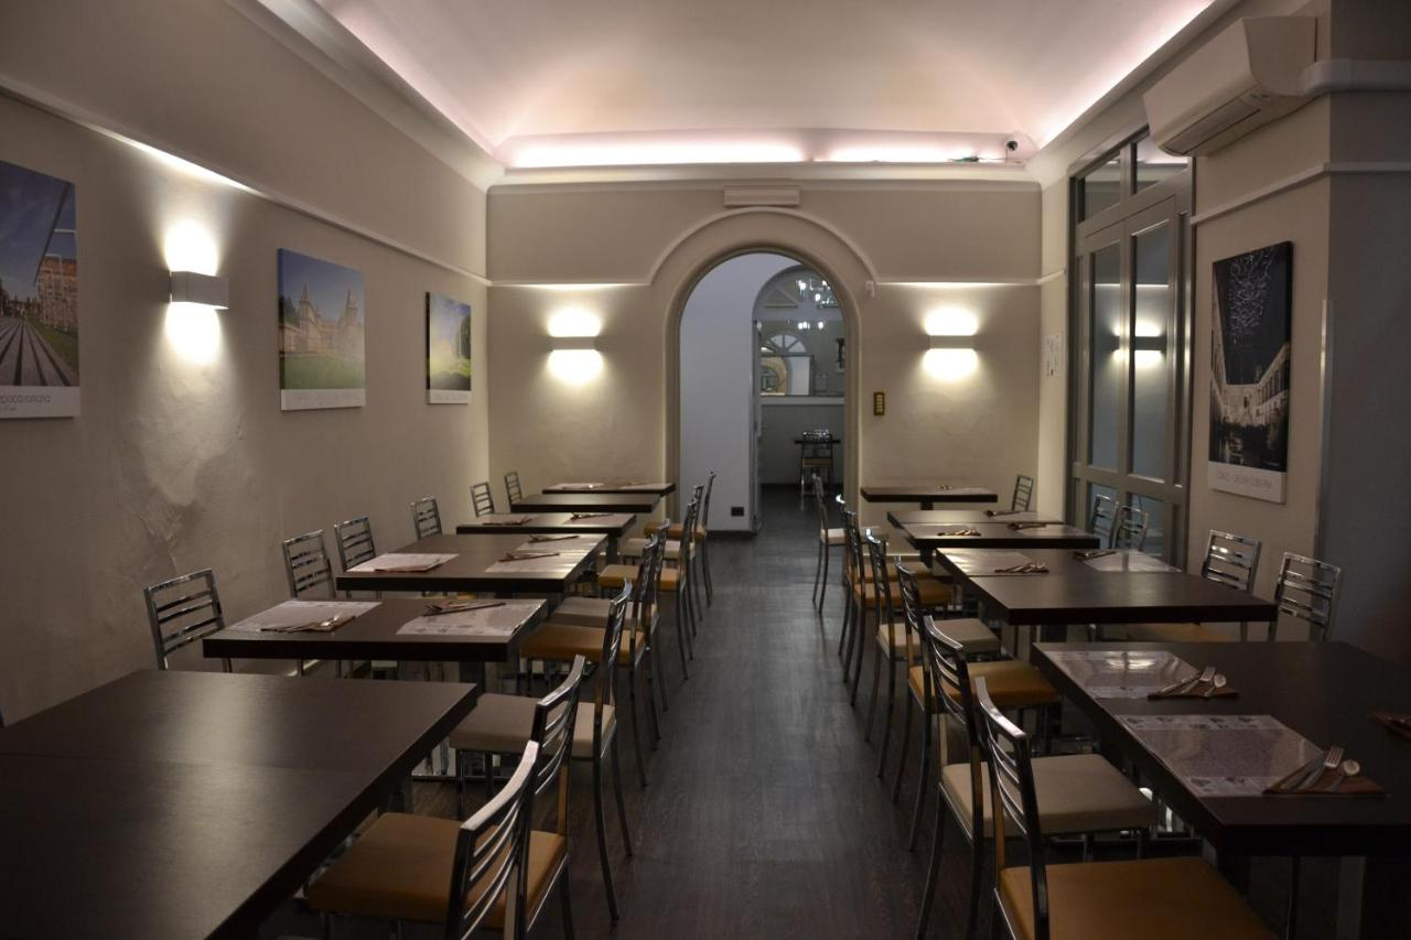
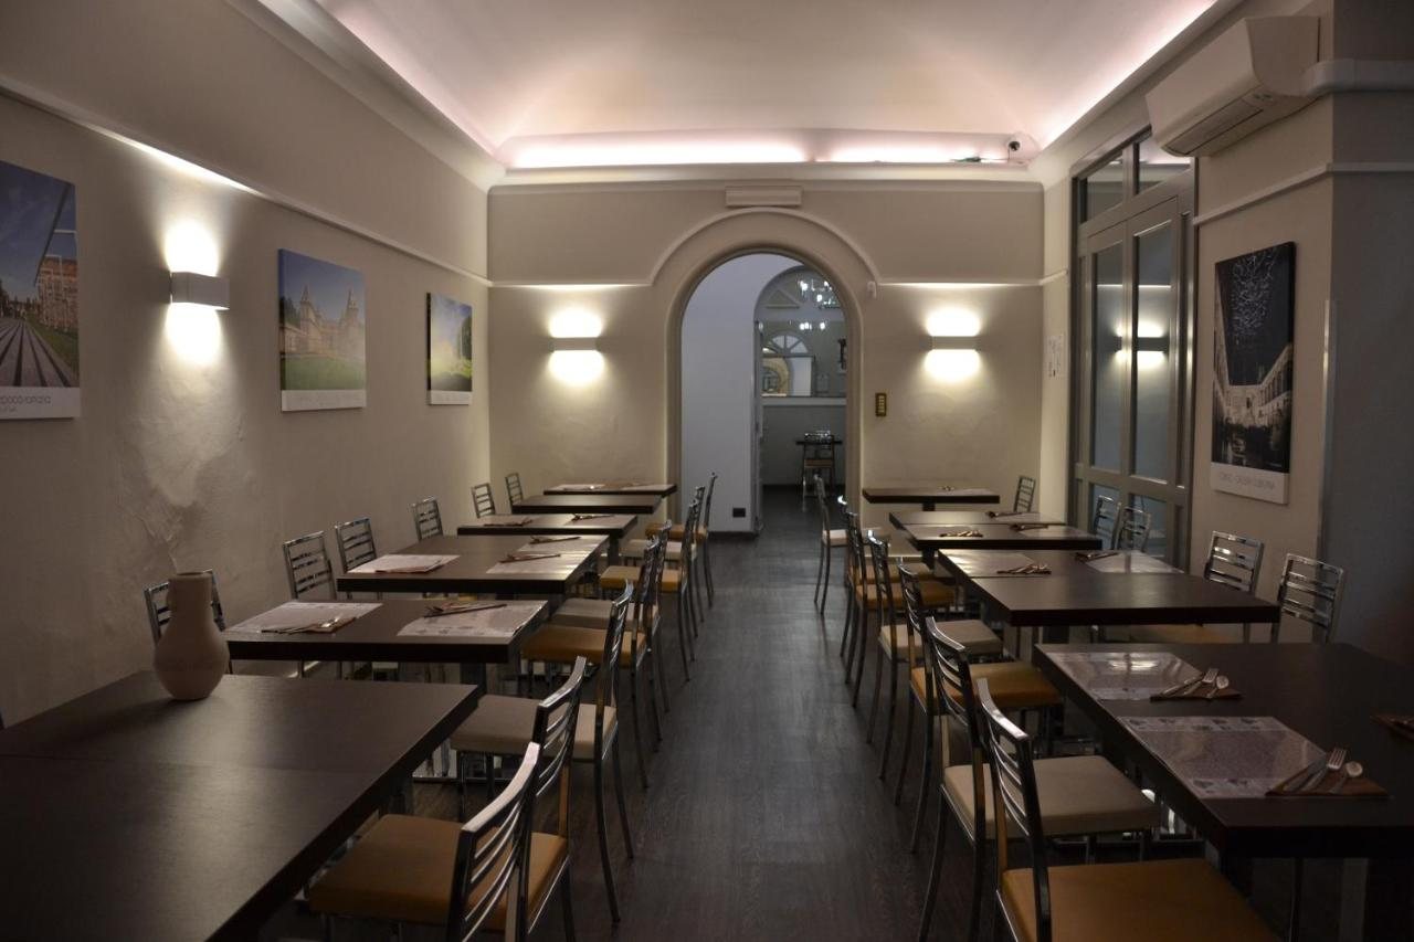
+ vase [151,571,231,701]
